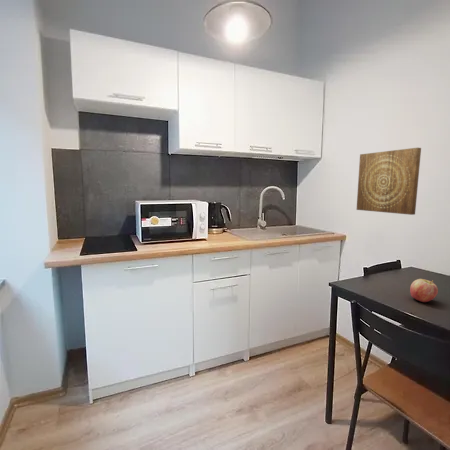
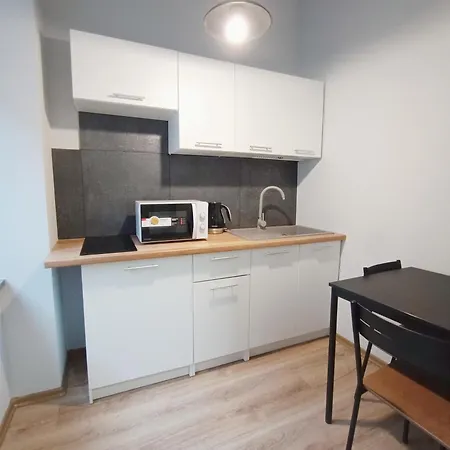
- wall art [356,147,422,216]
- apple [409,278,439,303]
